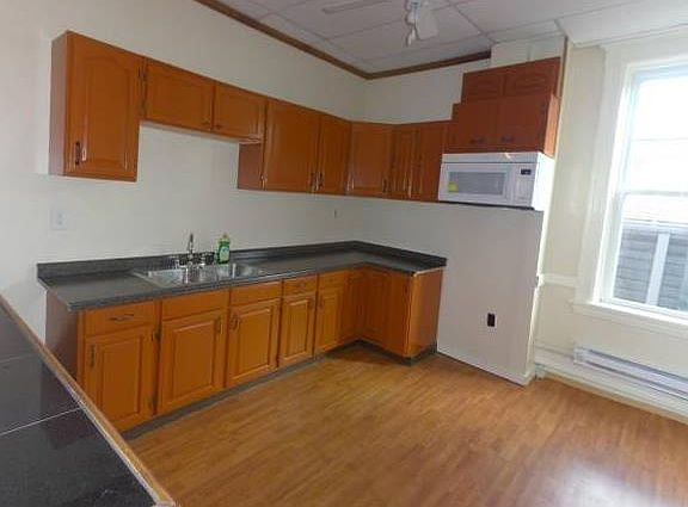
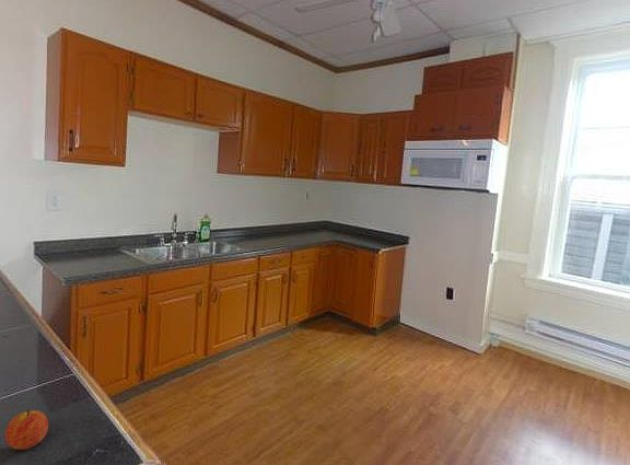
+ fruit [4,408,49,451]
